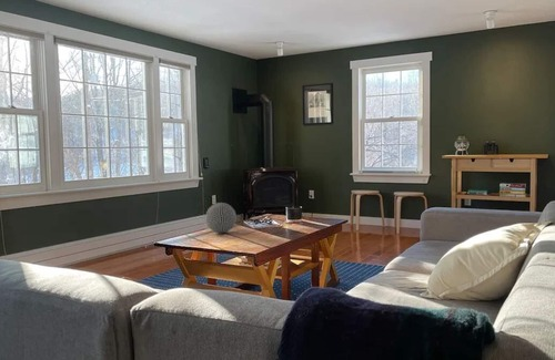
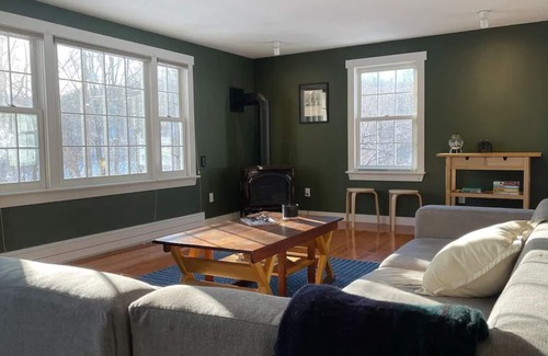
- decorative ball [204,202,238,234]
